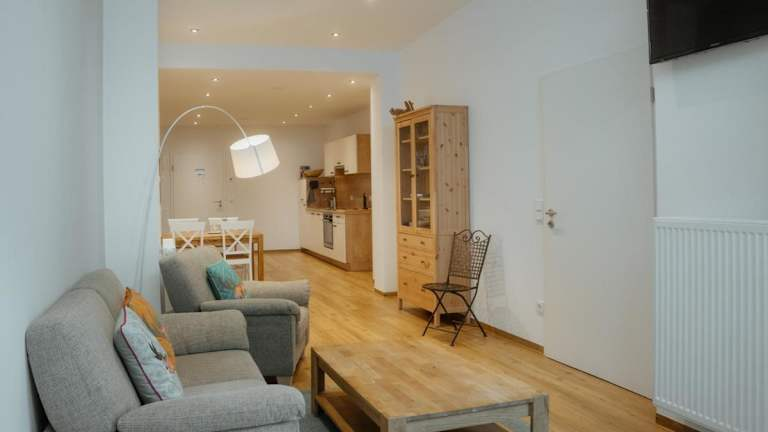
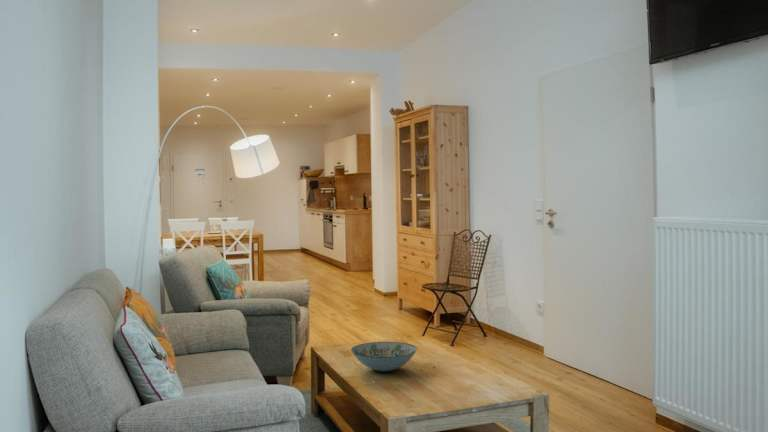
+ decorative bowl [350,341,418,373]
